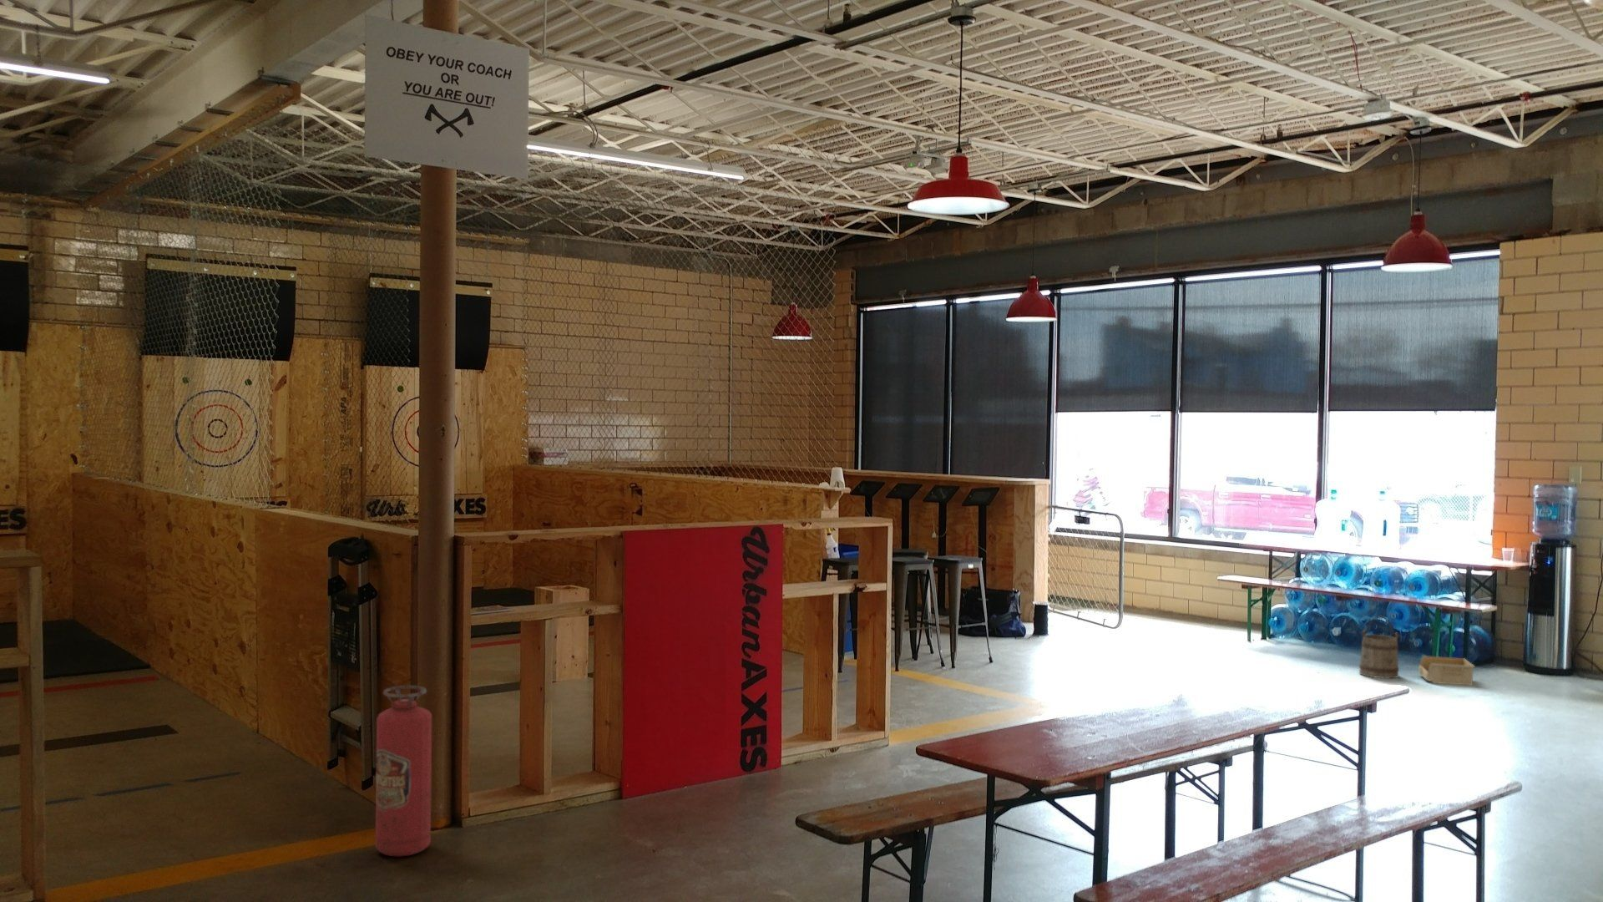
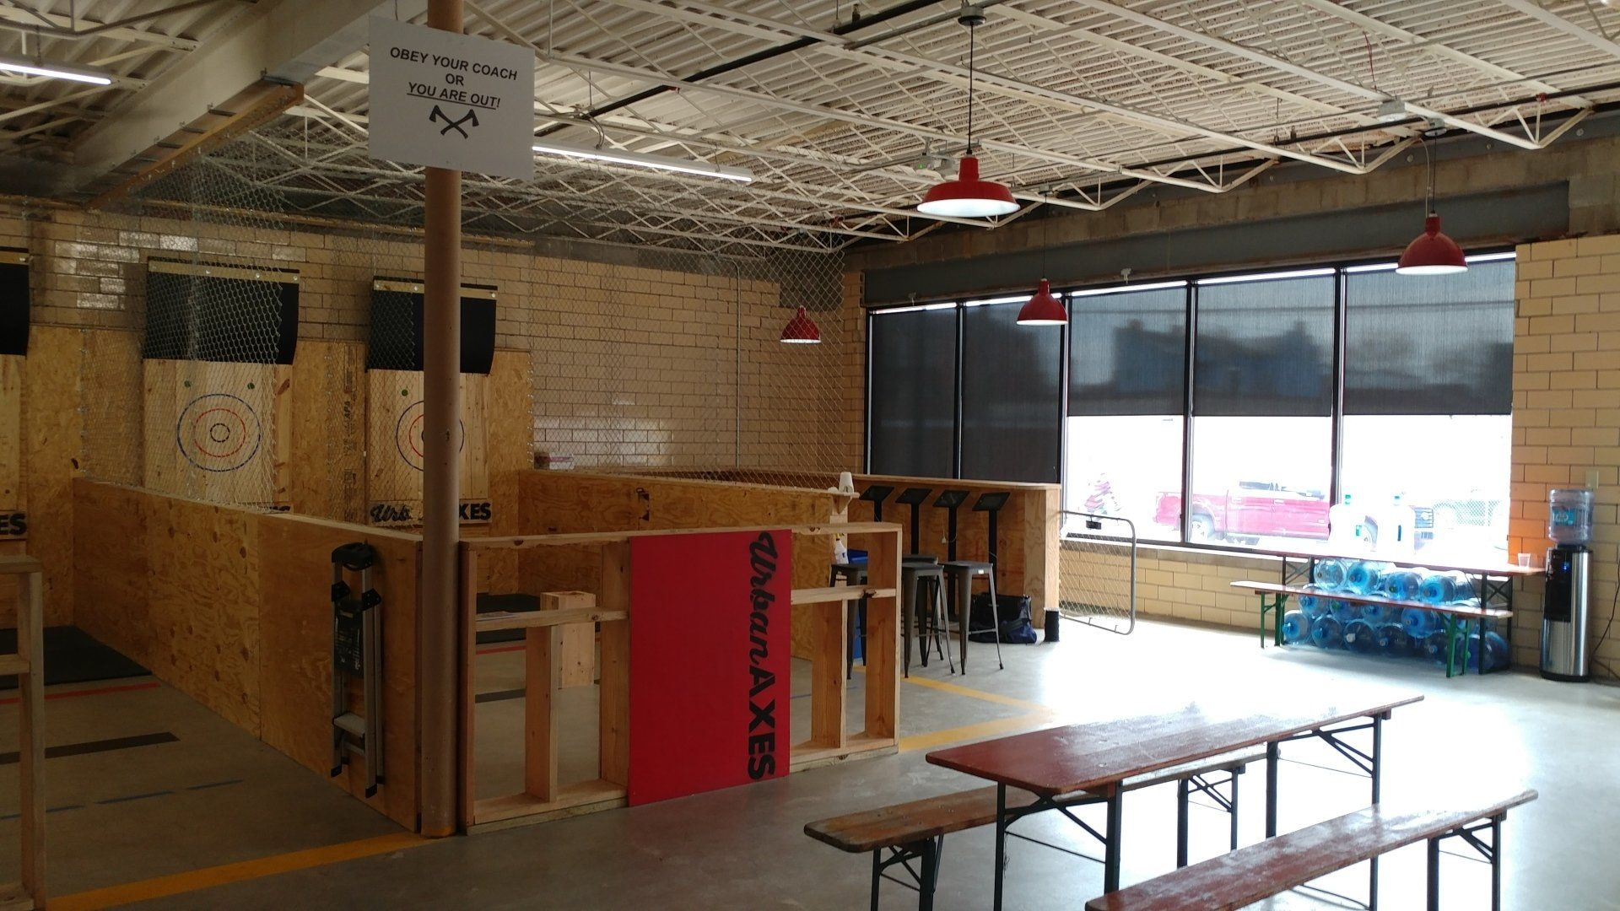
- fire extinguisher [374,685,433,858]
- bucket [1359,615,1402,680]
- storage bin [1418,655,1475,686]
